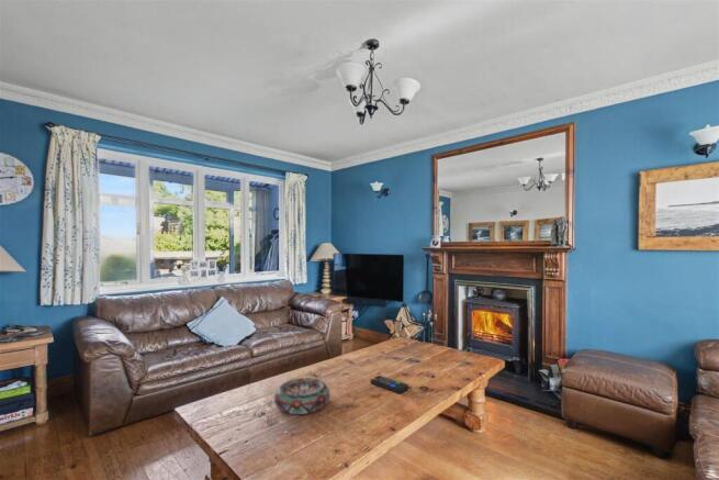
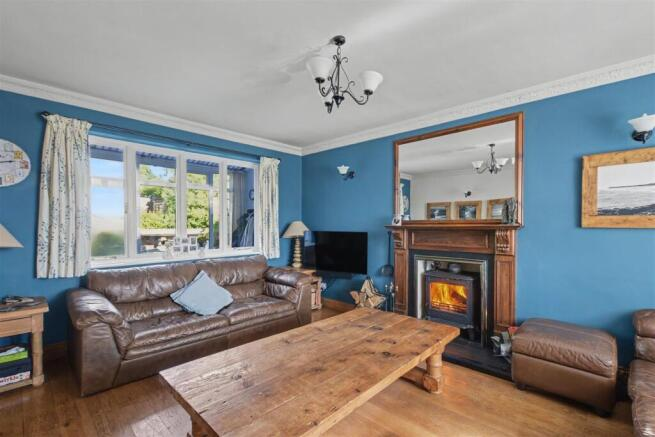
- remote control [370,375,409,394]
- decorative bowl [273,377,330,415]
